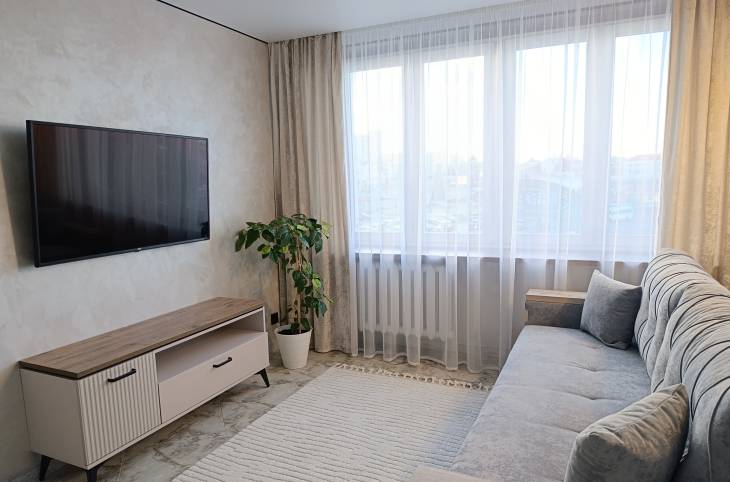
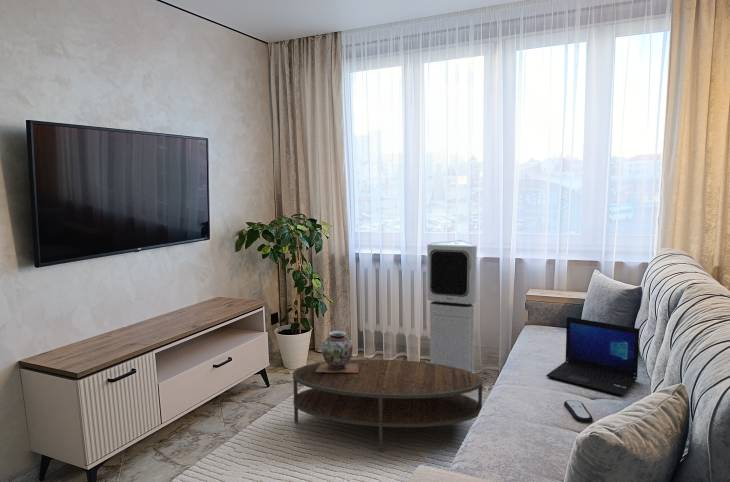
+ remote control [563,399,594,424]
+ coffee table [292,358,483,453]
+ decorative vase [316,330,358,373]
+ laptop [545,316,640,397]
+ air purifier [426,239,478,373]
